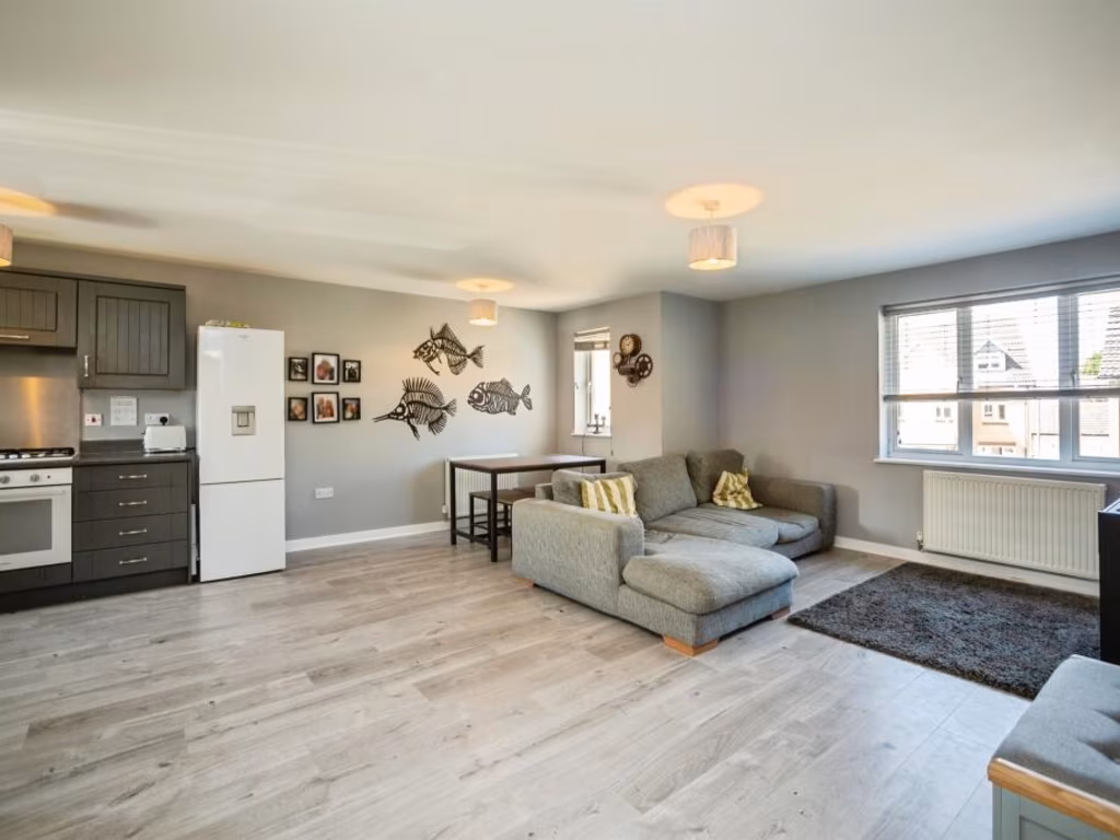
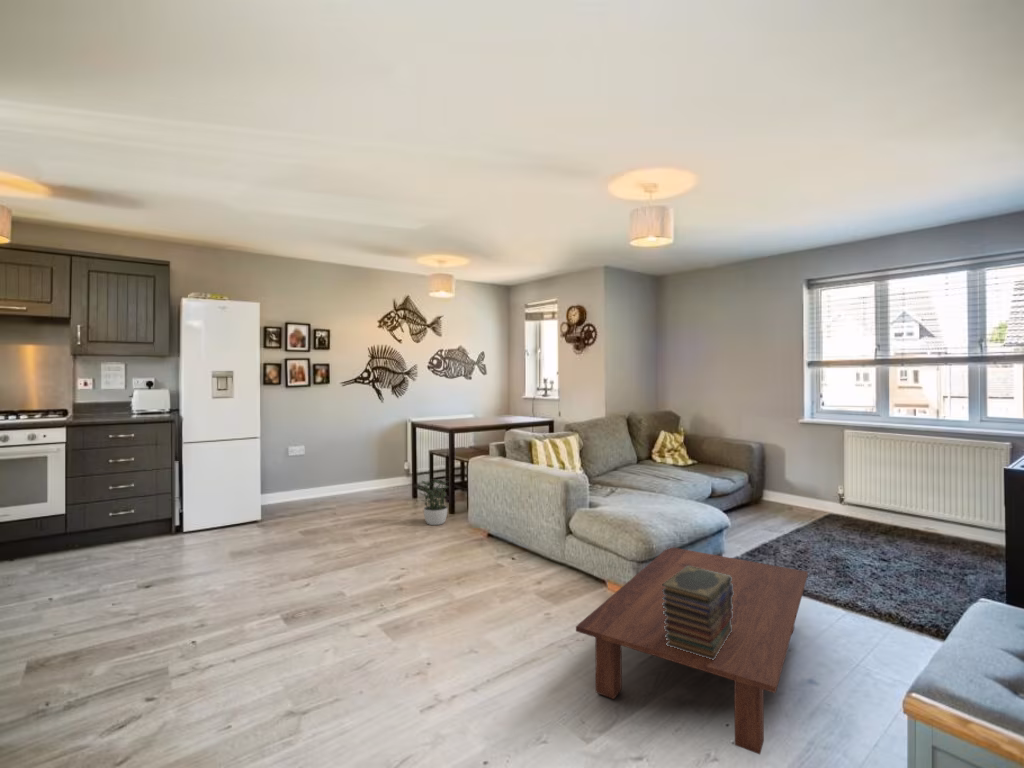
+ potted plant [418,478,450,526]
+ book stack [662,566,734,660]
+ coffee table [575,547,809,755]
